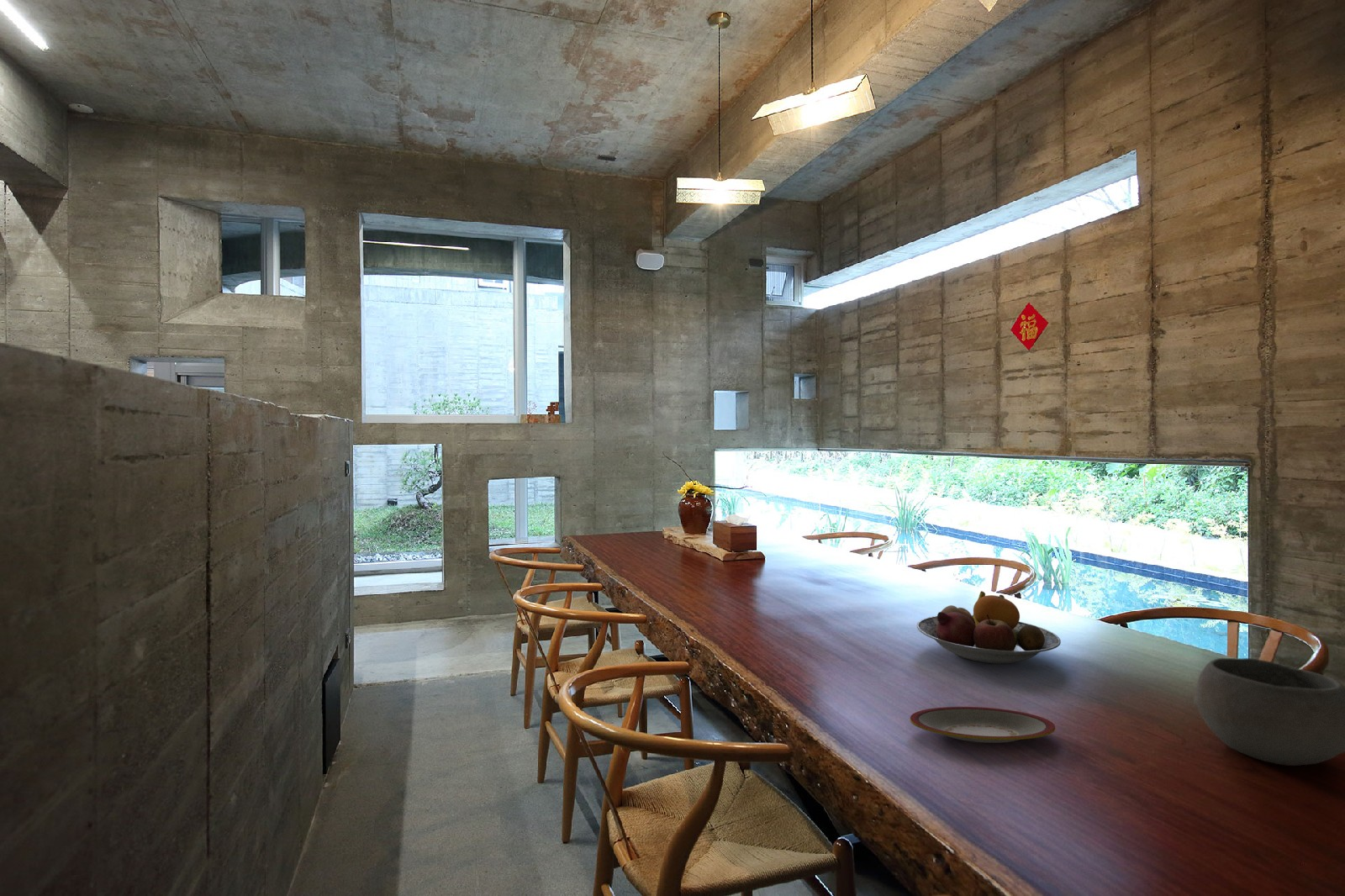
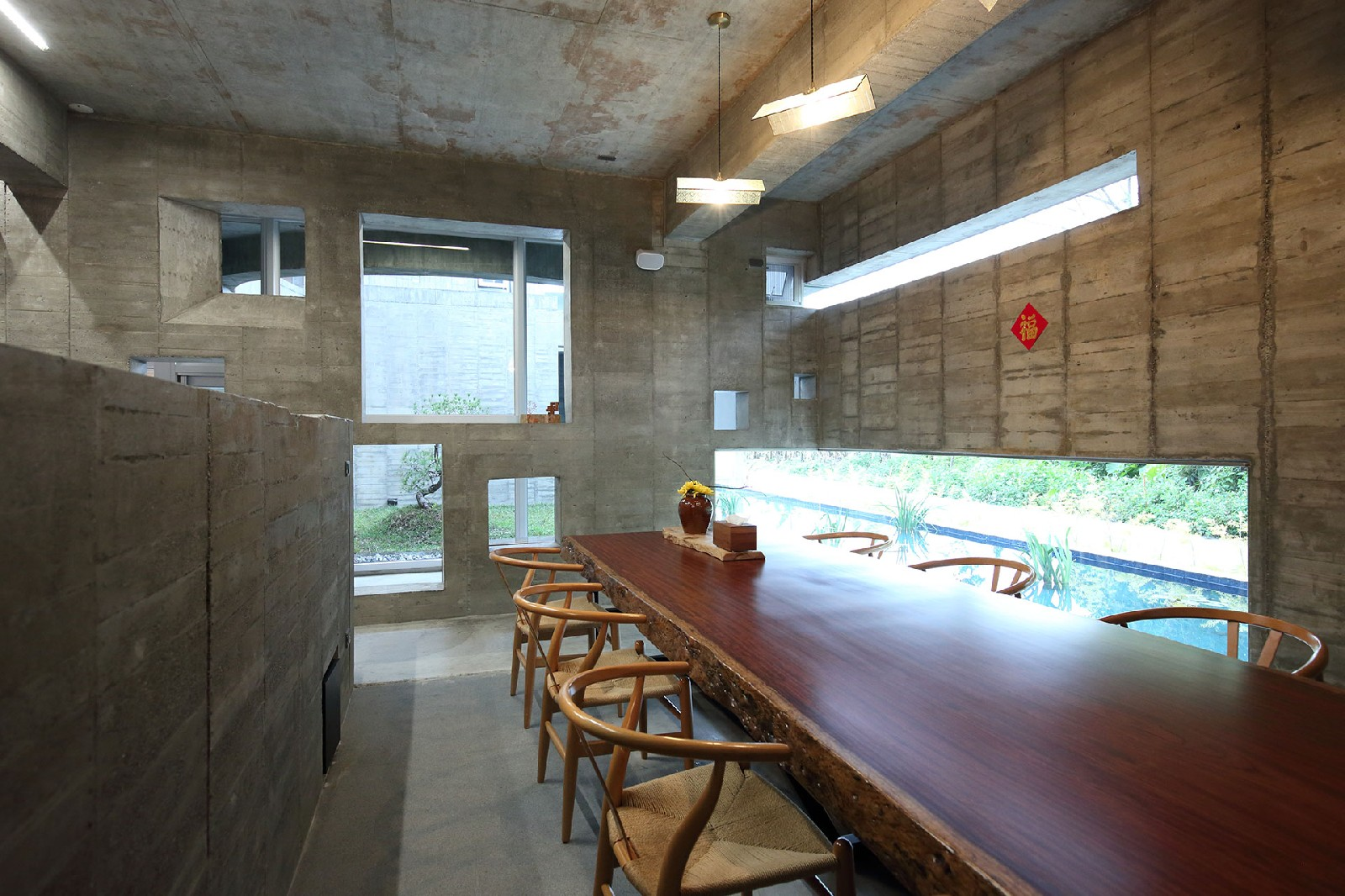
- plate [909,706,1056,744]
- bowl [1193,657,1345,767]
- fruit bowl [916,590,1062,665]
